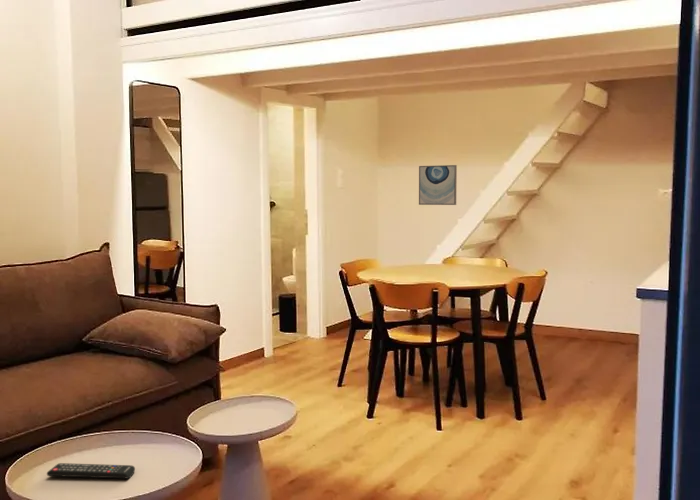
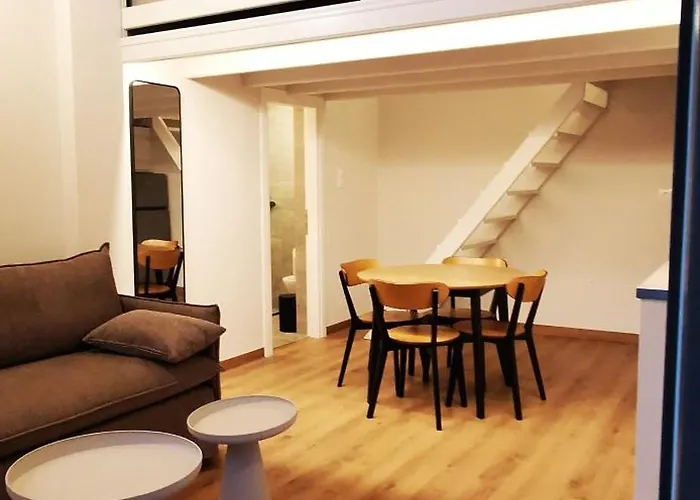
- wall art [418,164,458,206]
- remote control [46,462,136,480]
